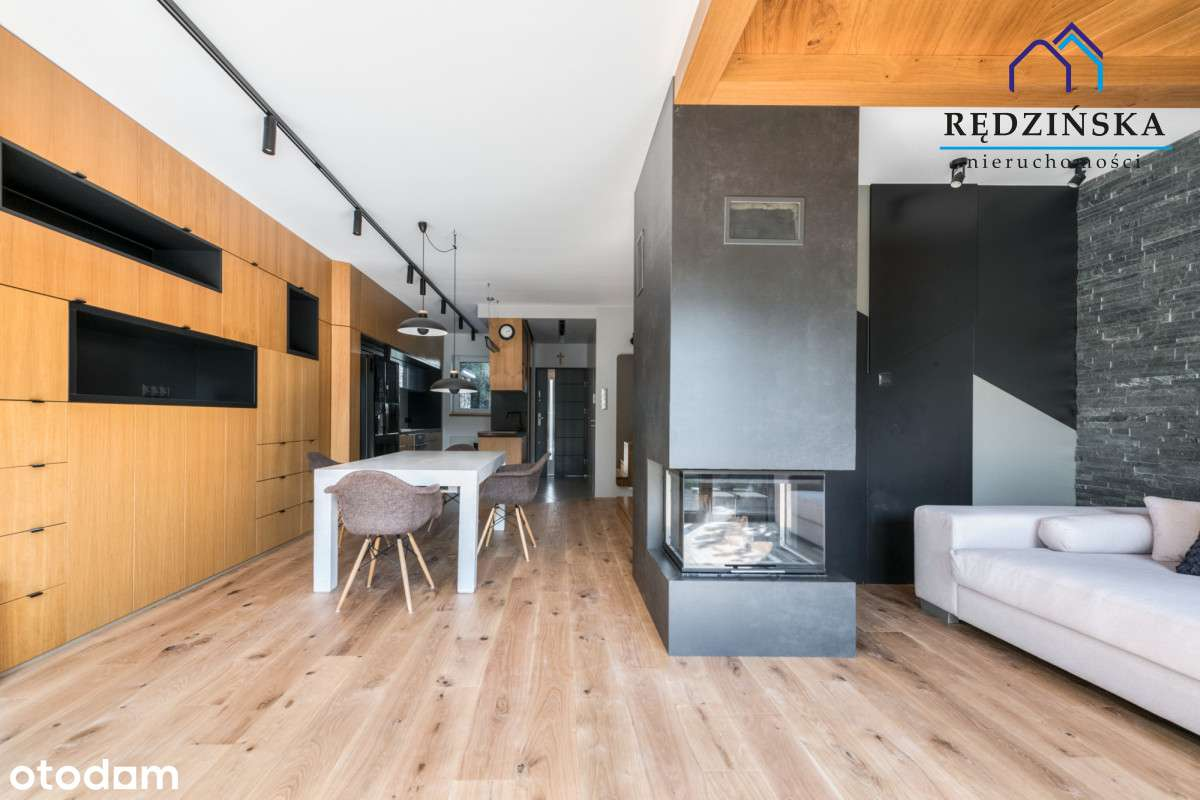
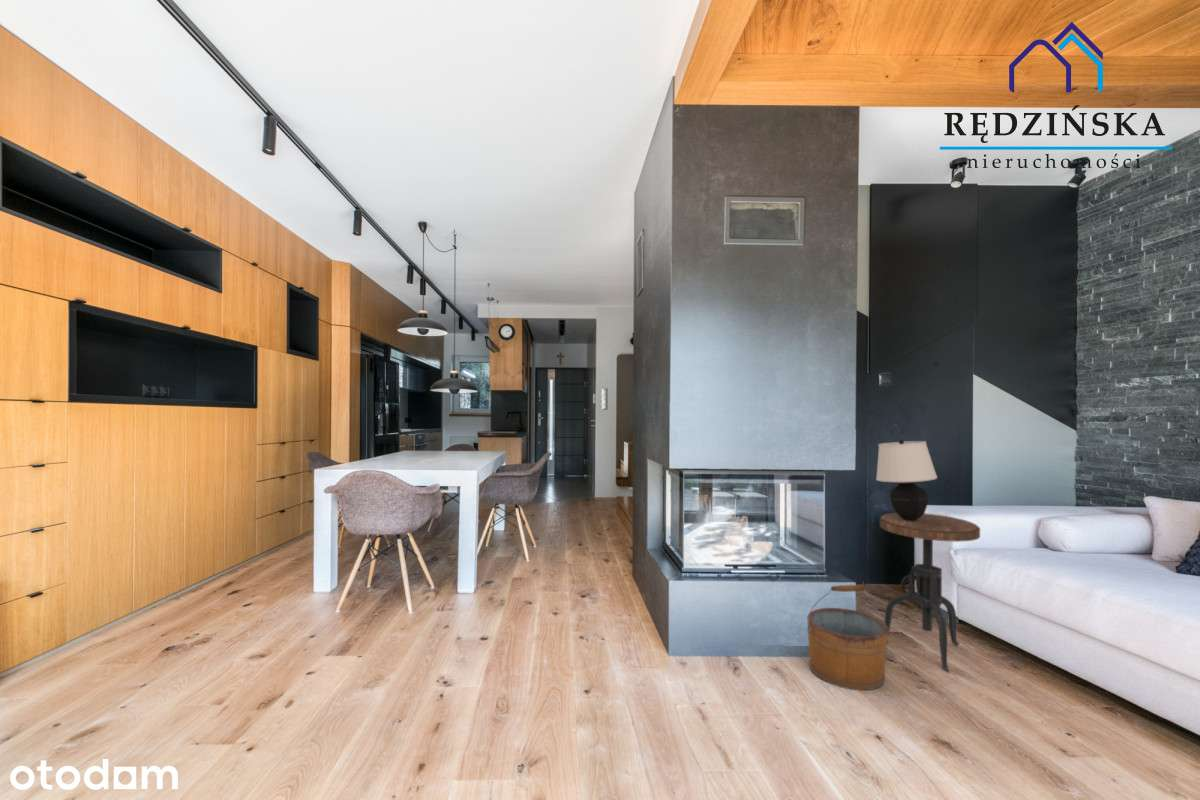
+ table lamp [875,439,938,520]
+ side table [879,512,981,673]
+ bucket [806,584,889,691]
